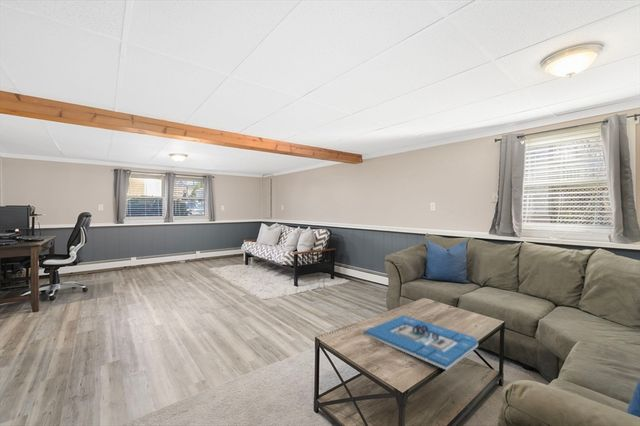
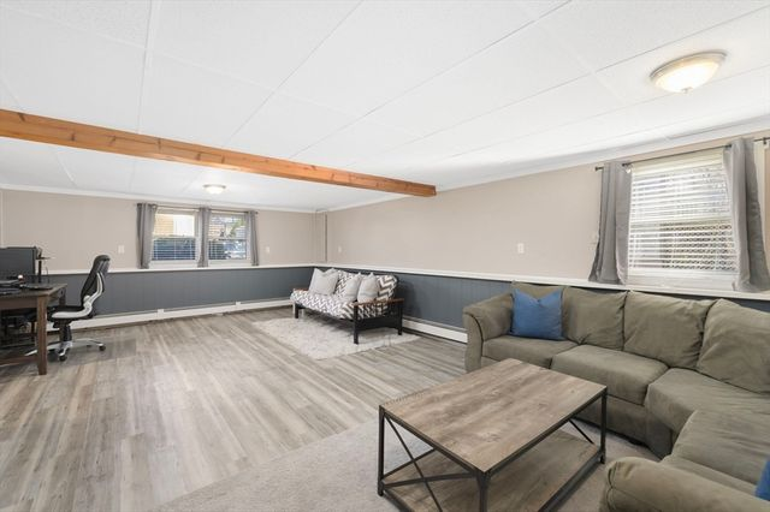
- architectural model [364,314,479,371]
